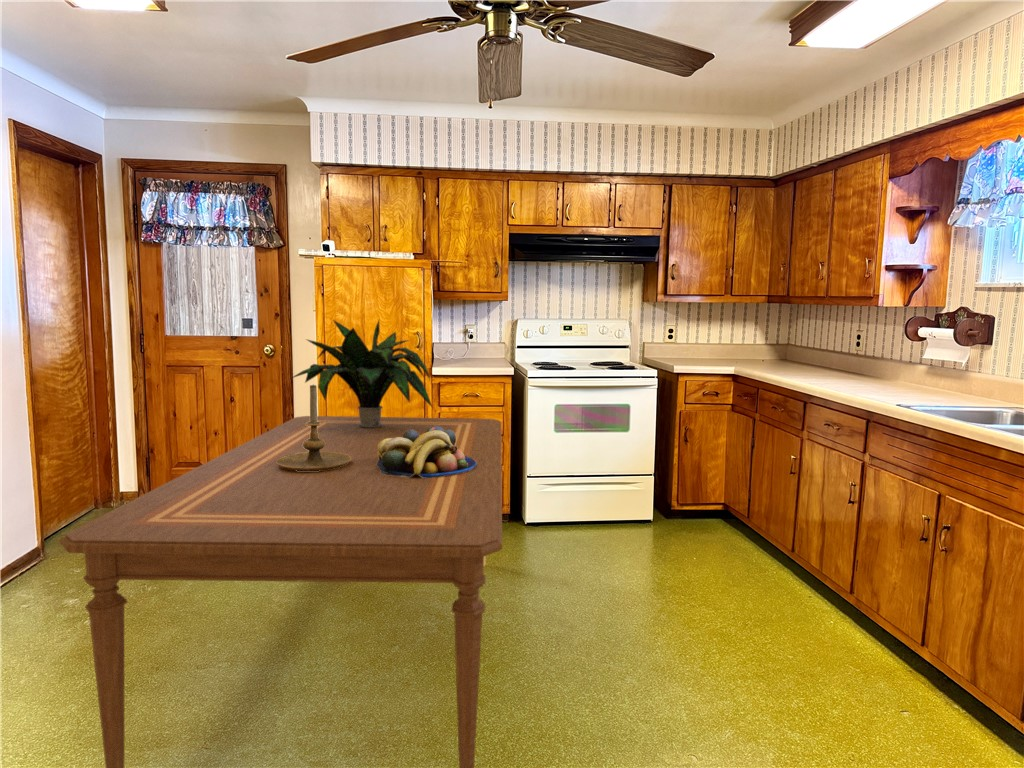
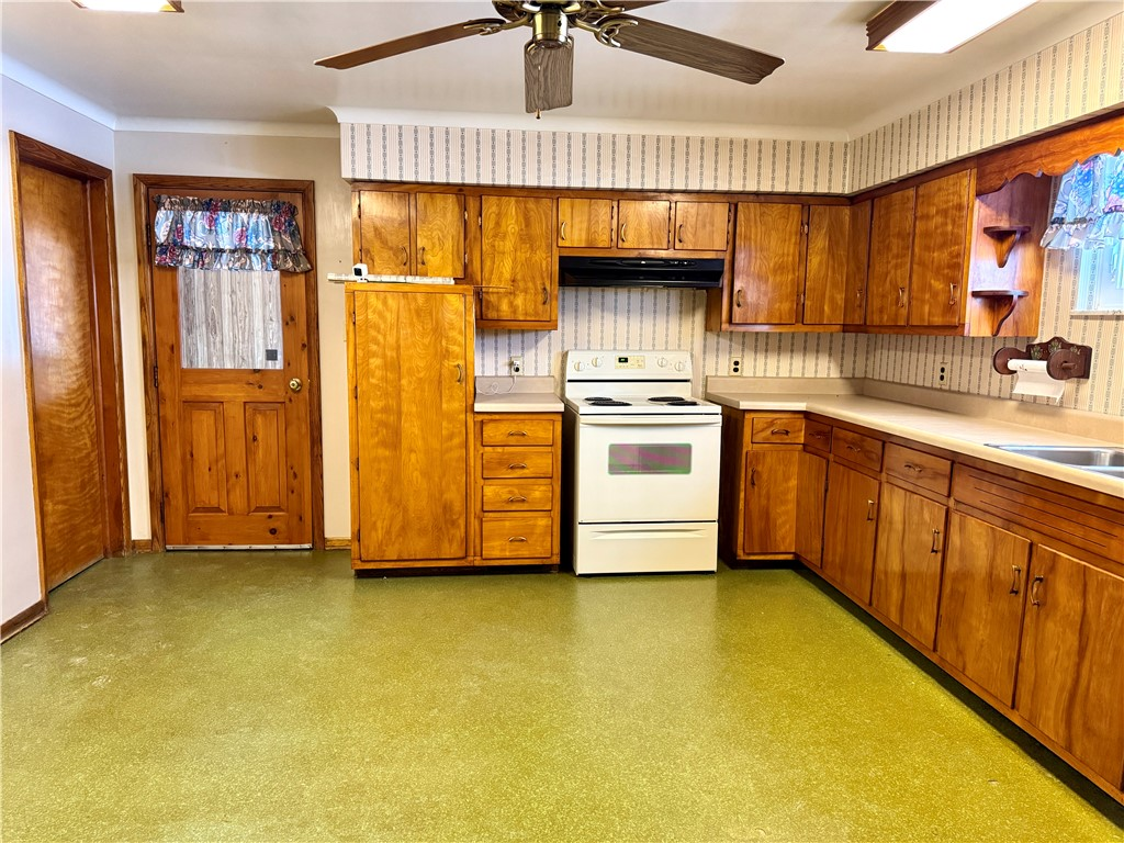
- dining table [59,415,503,768]
- candle holder [276,384,351,471]
- fruit bowl [377,426,477,478]
- potted plant [289,319,434,428]
